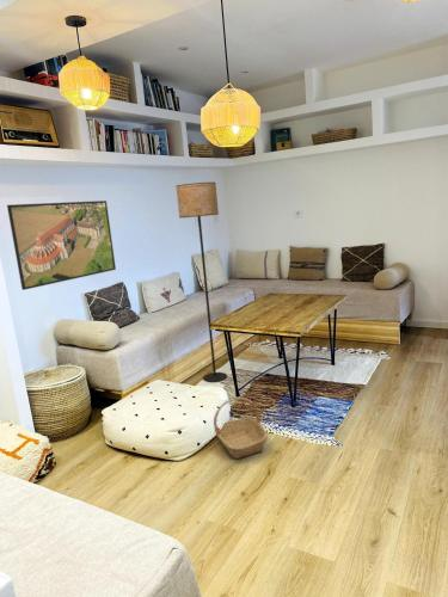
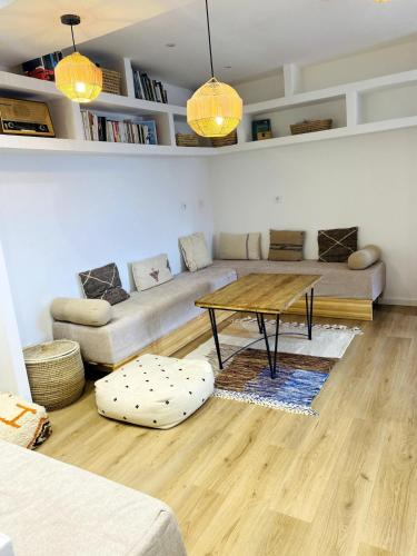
- basket [213,396,268,460]
- floor lamp [174,181,228,383]
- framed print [6,199,117,291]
